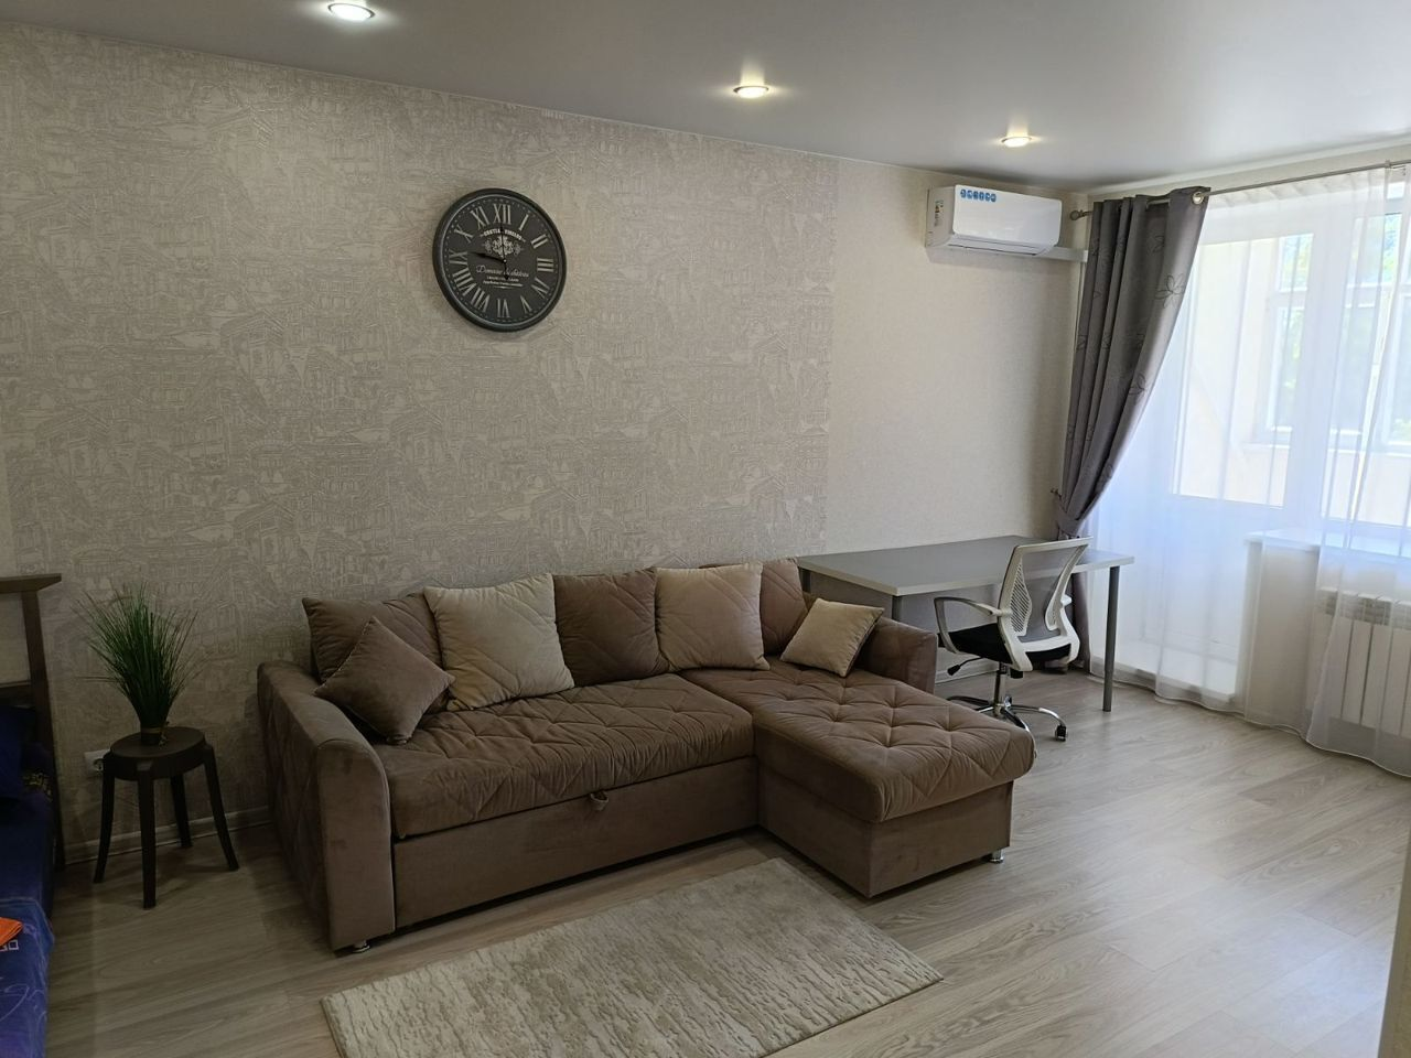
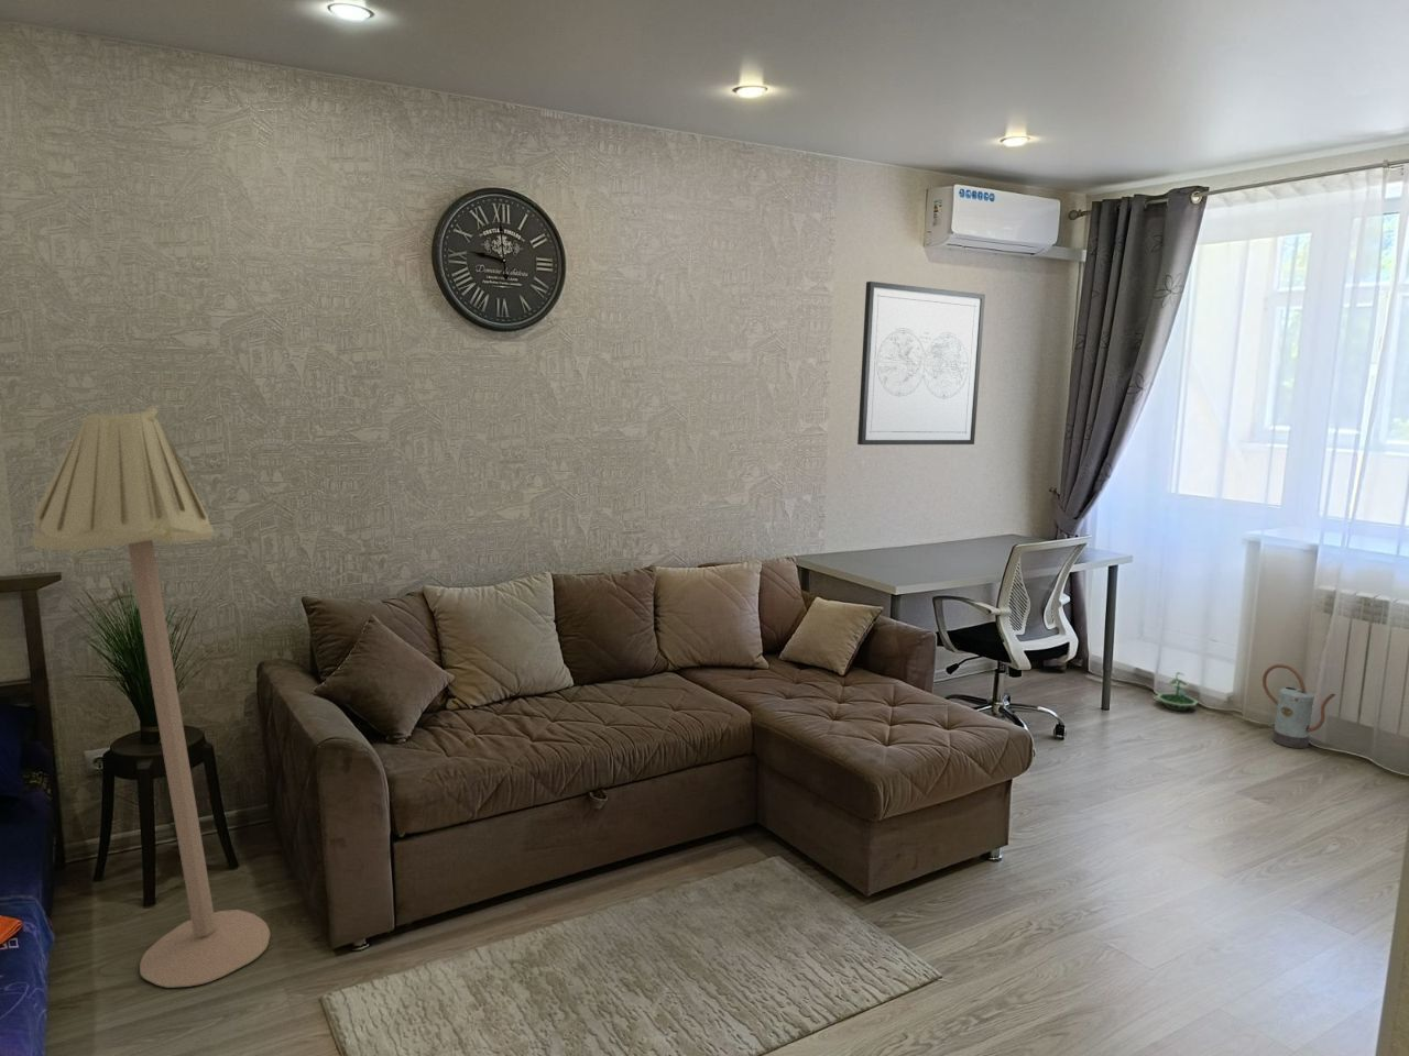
+ terrarium [1155,671,1199,712]
+ watering can [1261,663,1337,749]
+ floor lamp [30,405,272,989]
+ wall art [856,281,986,446]
